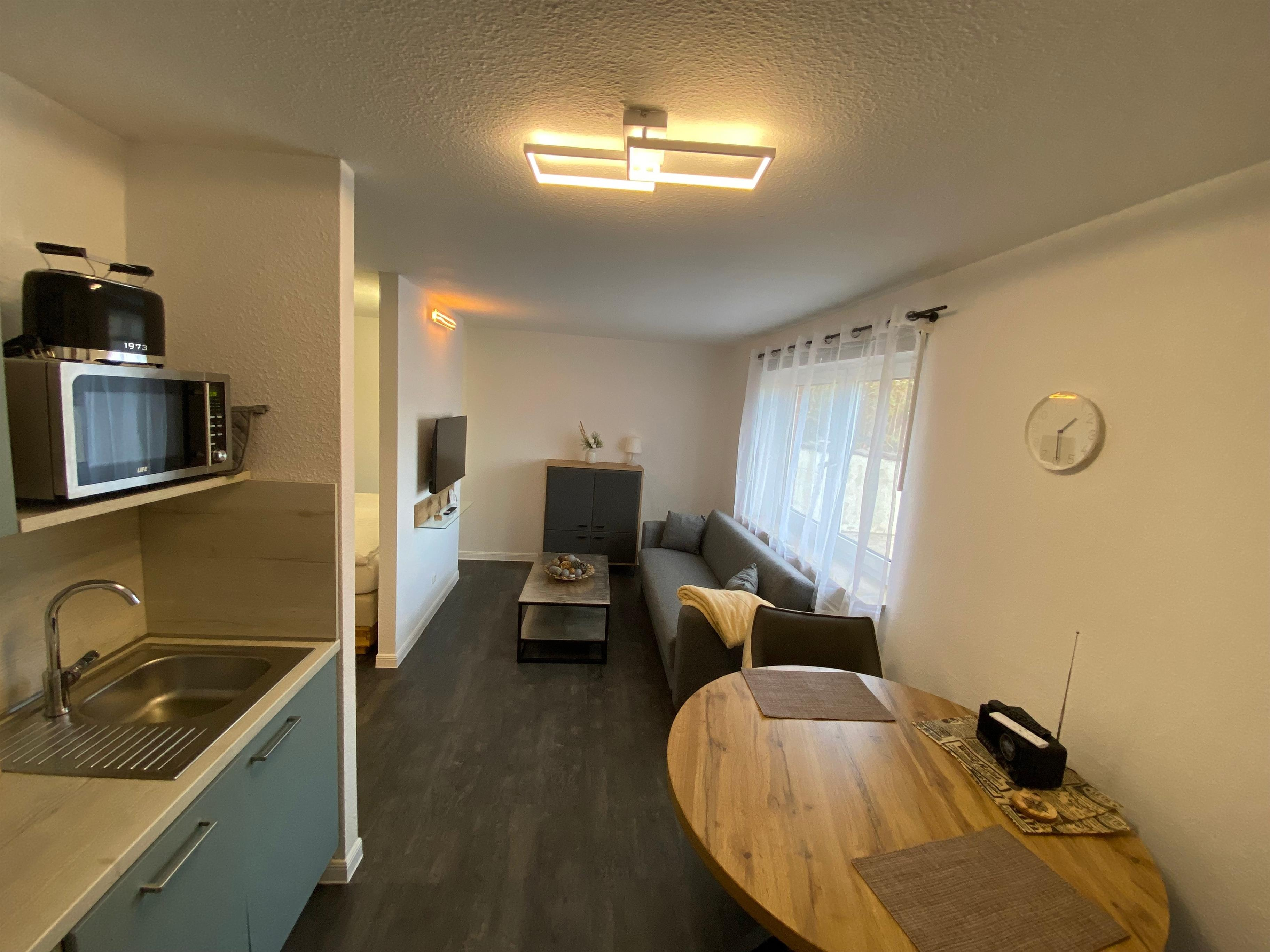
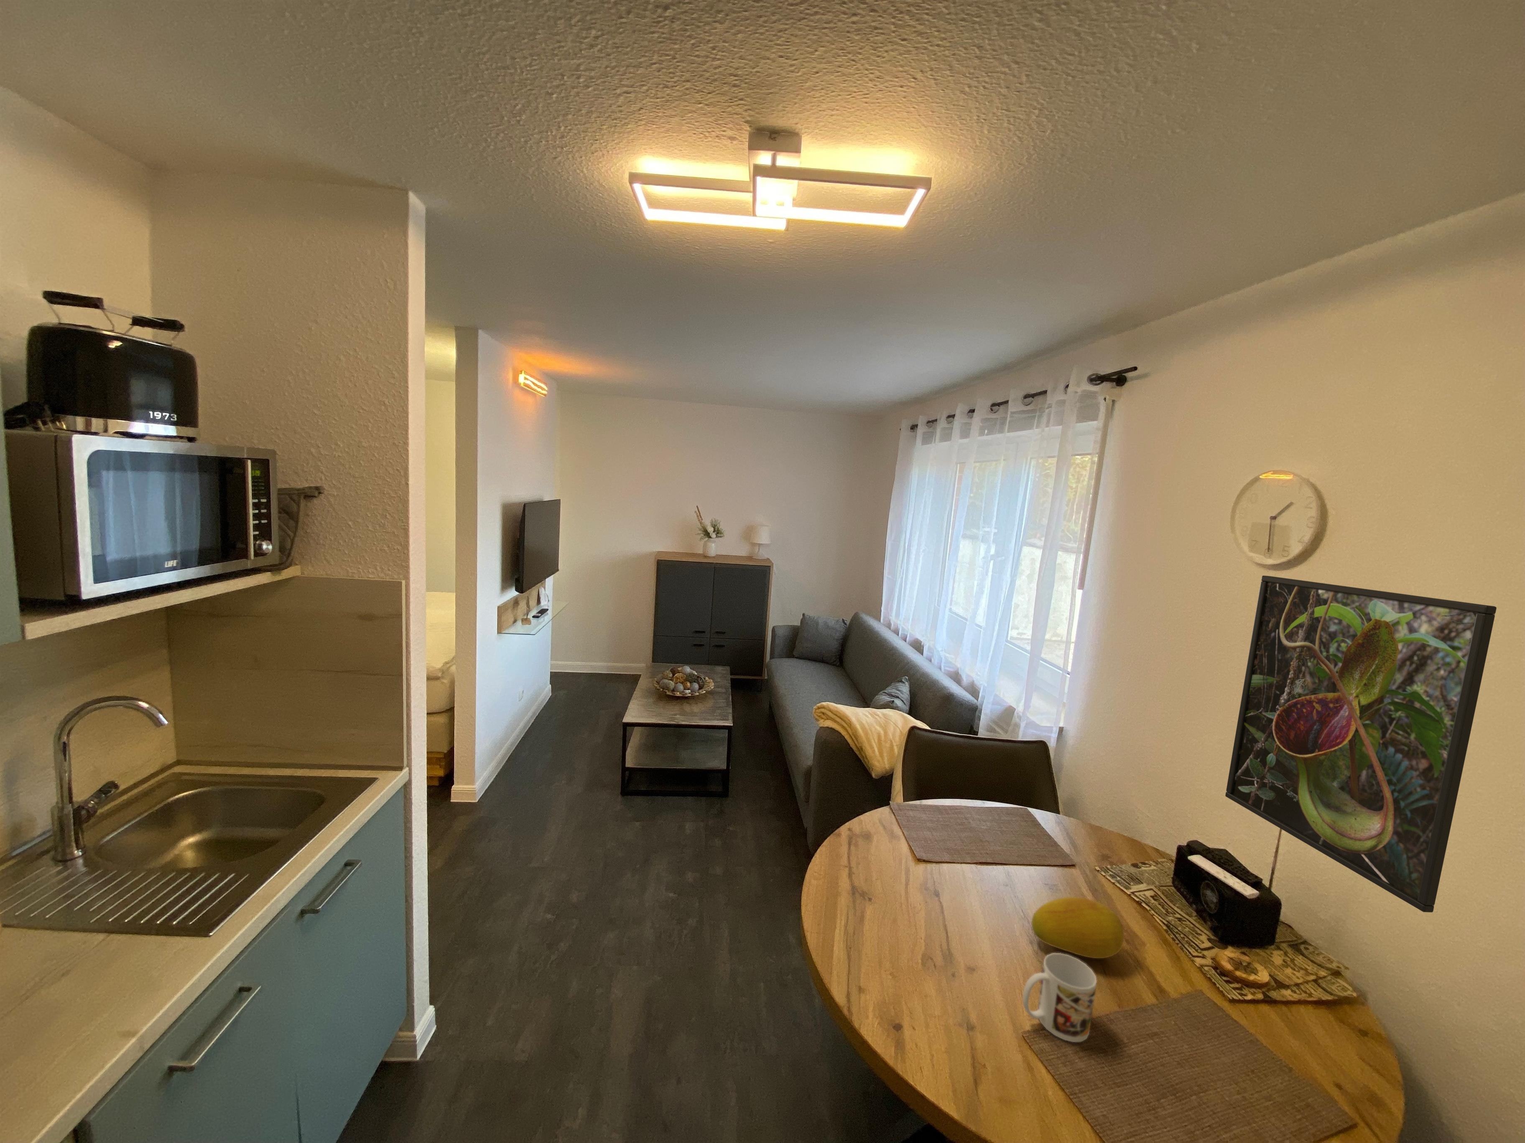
+ mug [1022,952,1098,1042]
+ fruit [1031,897,1124,959]
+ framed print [1225,575,1497,912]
